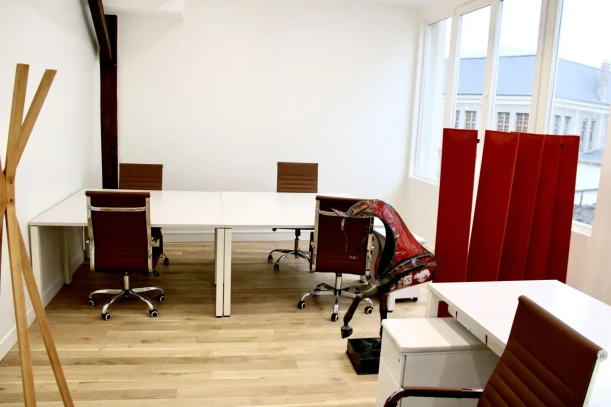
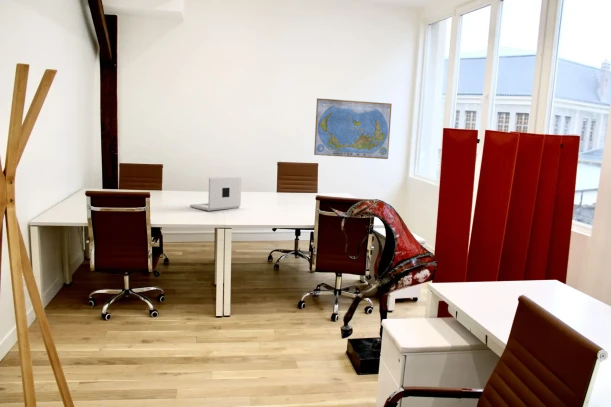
+ world map [313,97,393,160]
+ laptop [189,176,242,212]
